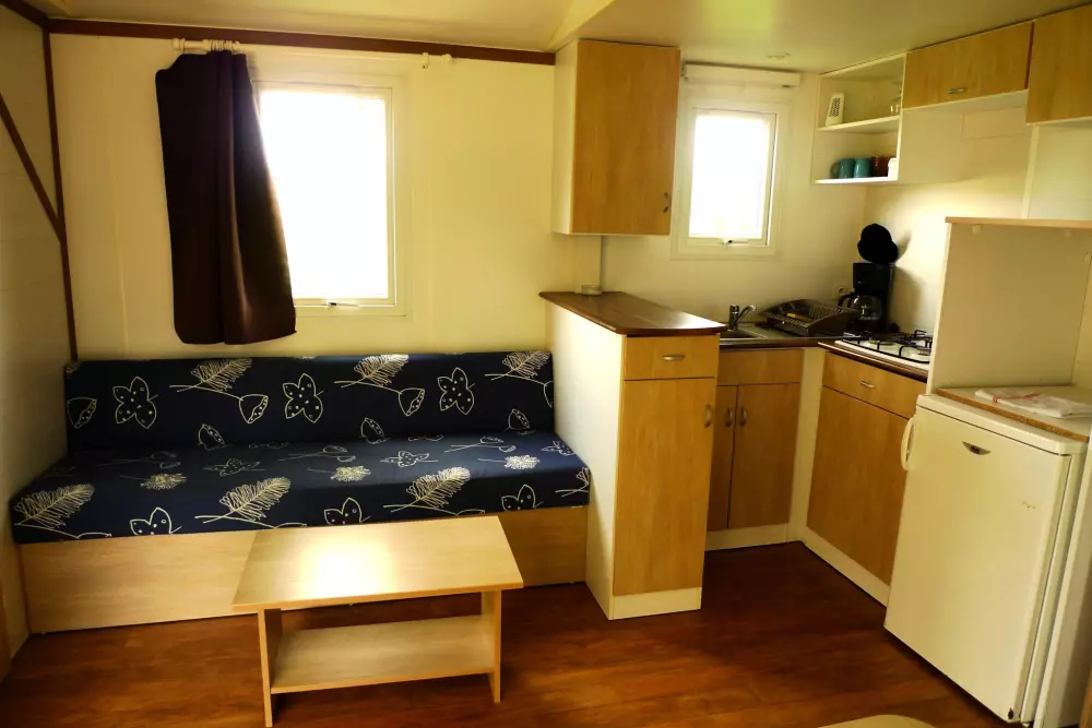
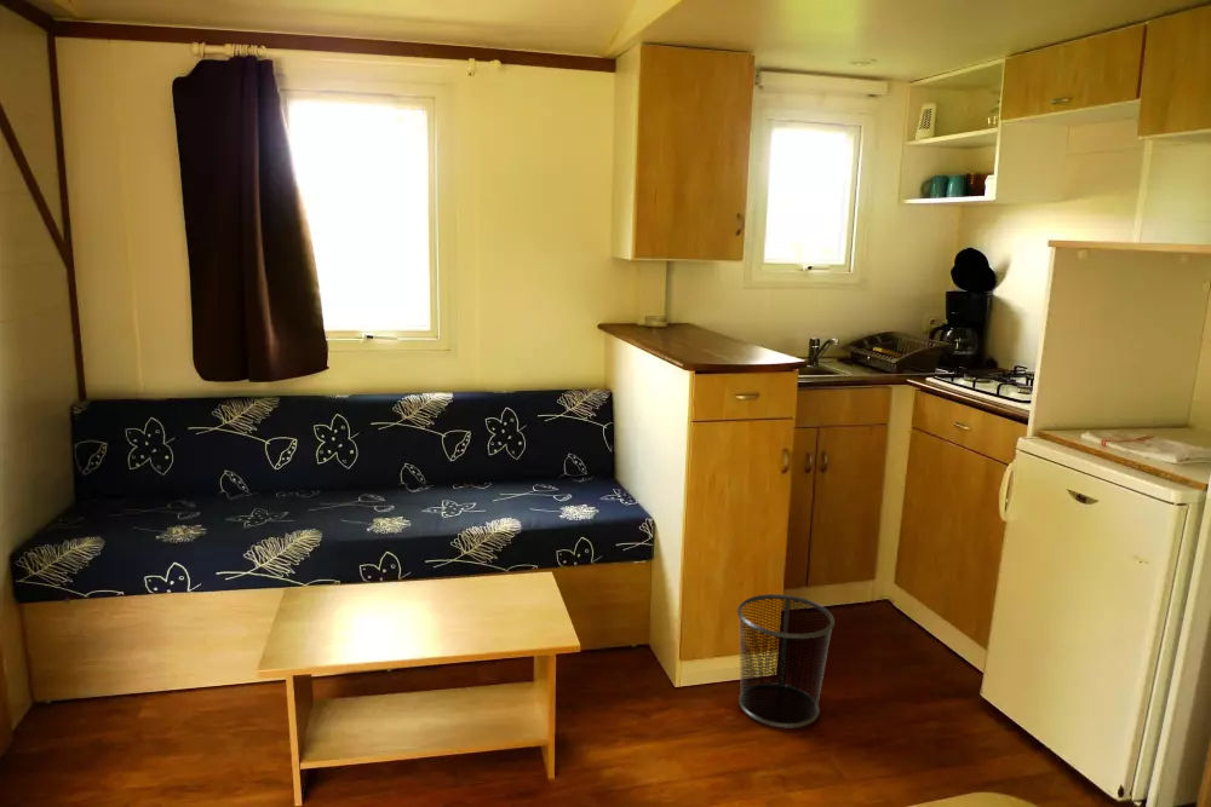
+ waste bin [736,593,836,730]
